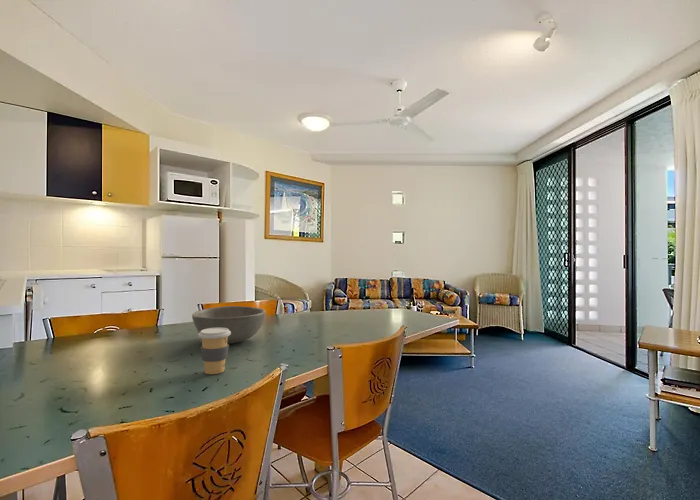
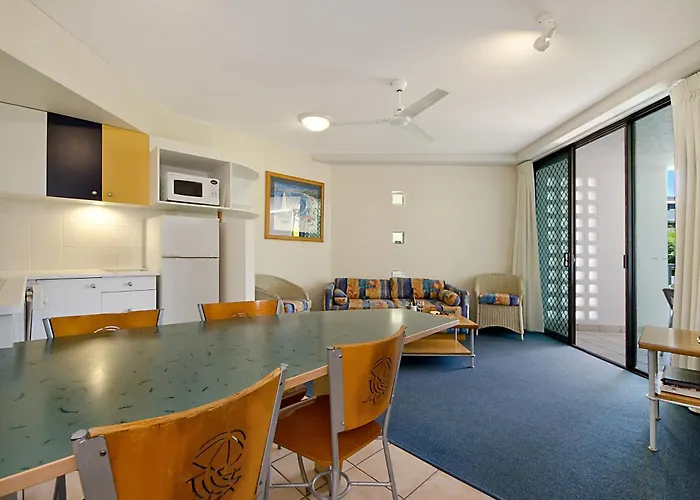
- bowl [191,305,267,345]
- coffee cup [197,328,231,375]
